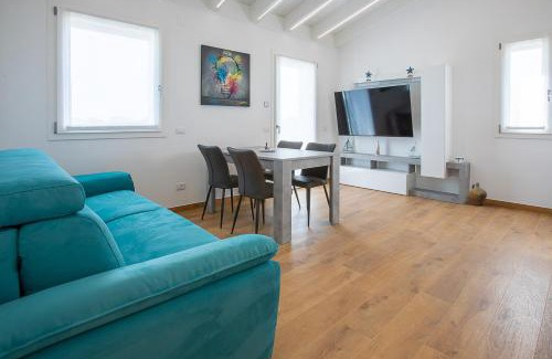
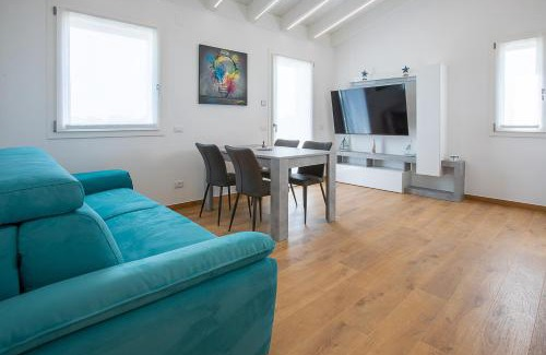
- ceramic jug [467,182,488,205]
